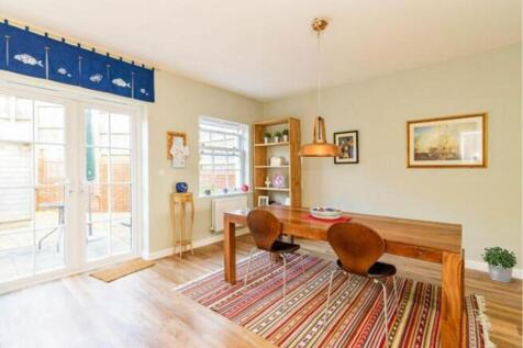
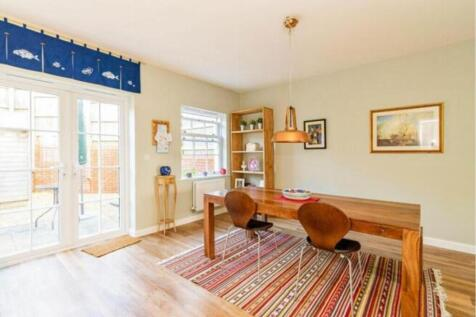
- potted plant [480,246,519,283]
